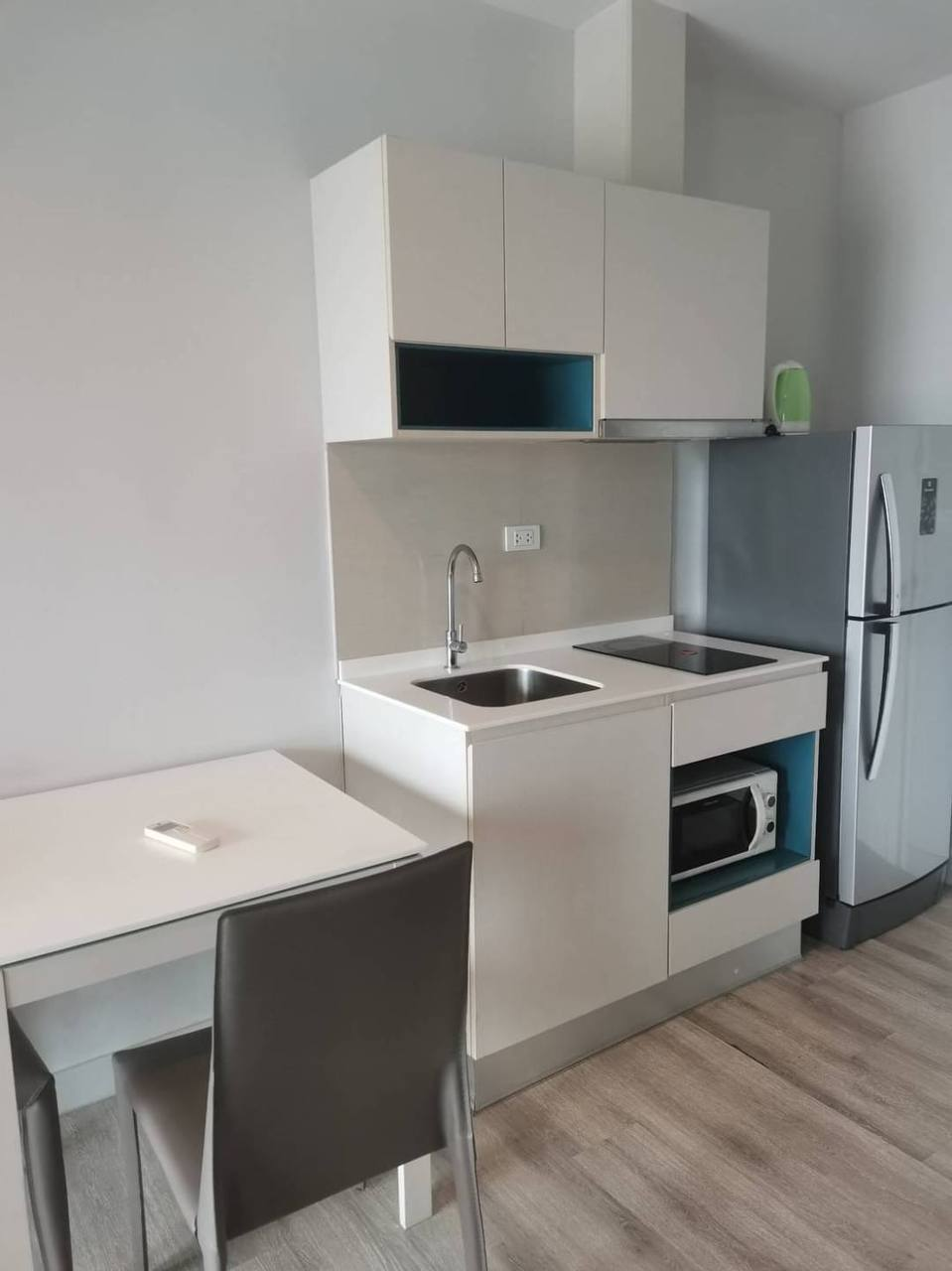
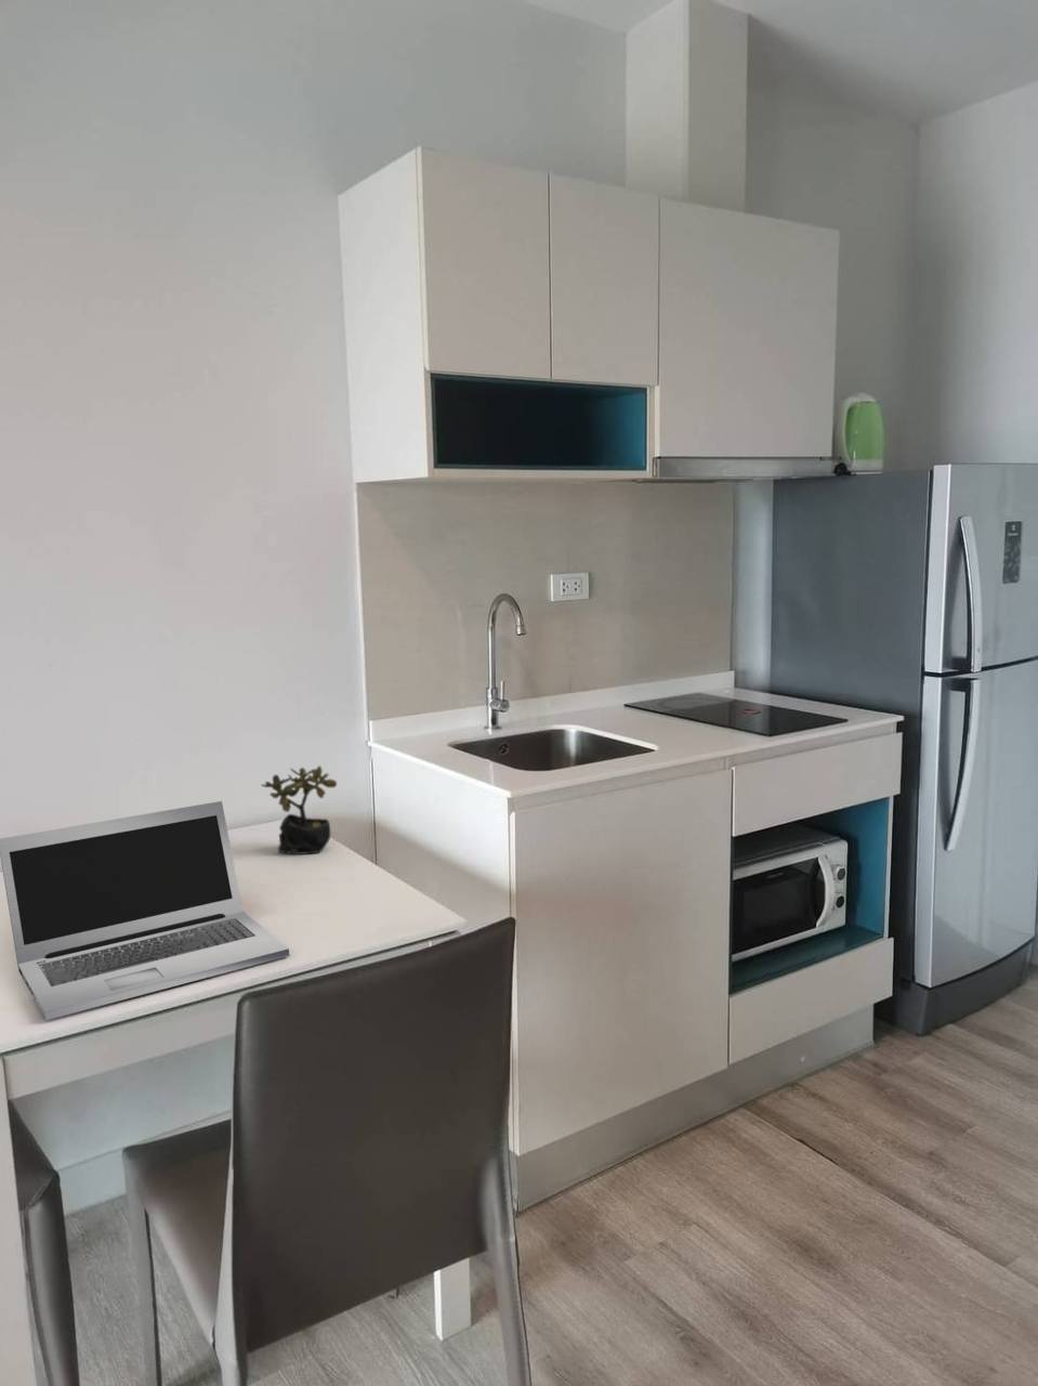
+ laptop [0,800,290,1021]
+ succulent plant [260,764,338,855]
